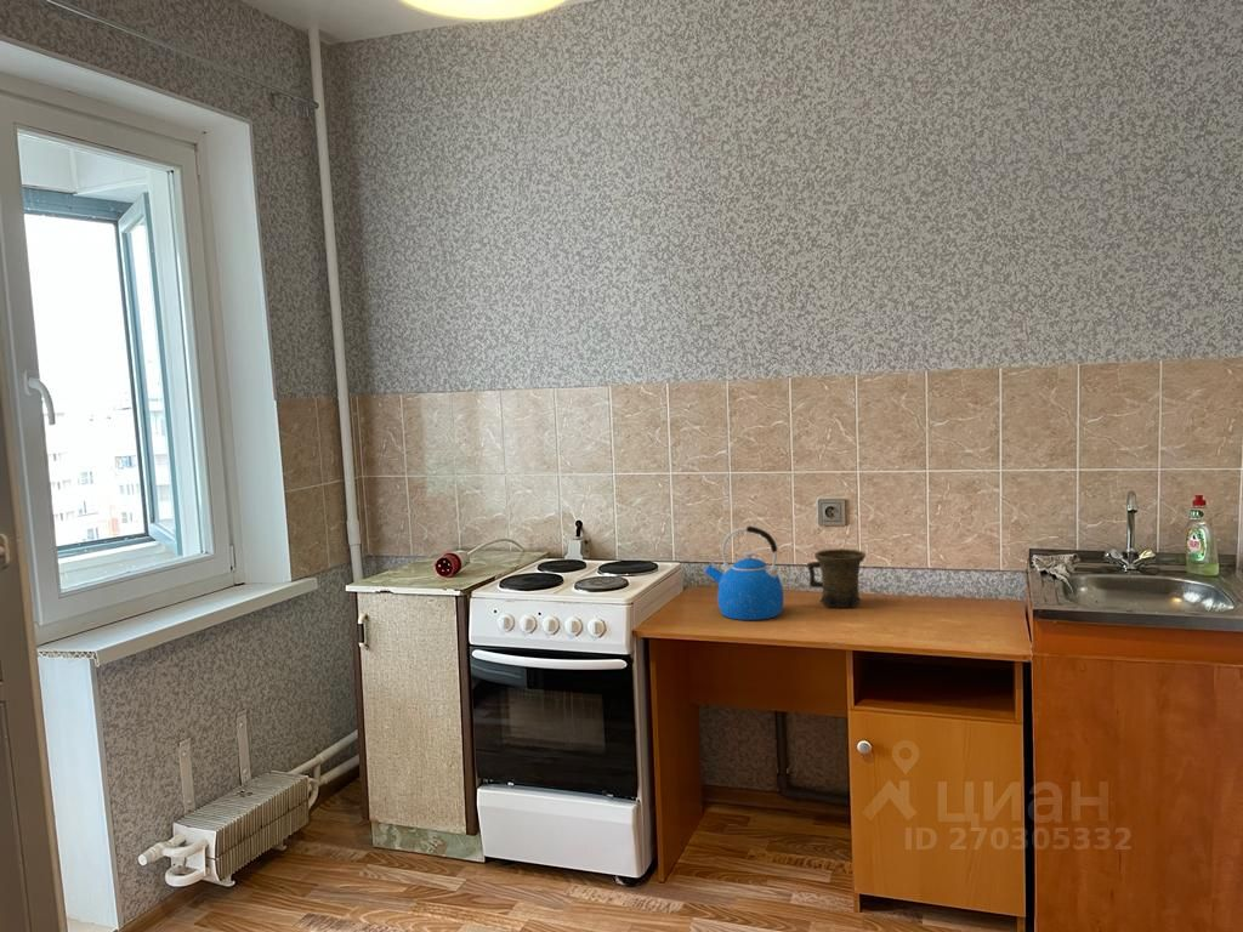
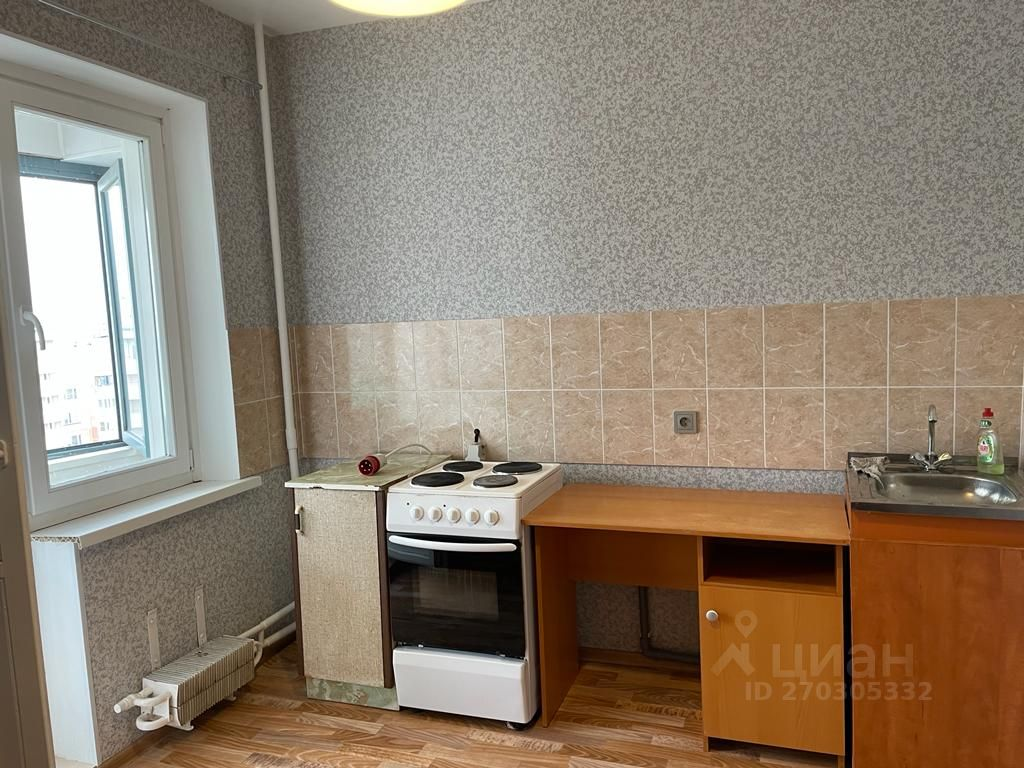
- mug [806,547,867,609]
- kettle [703,525,785,621]
